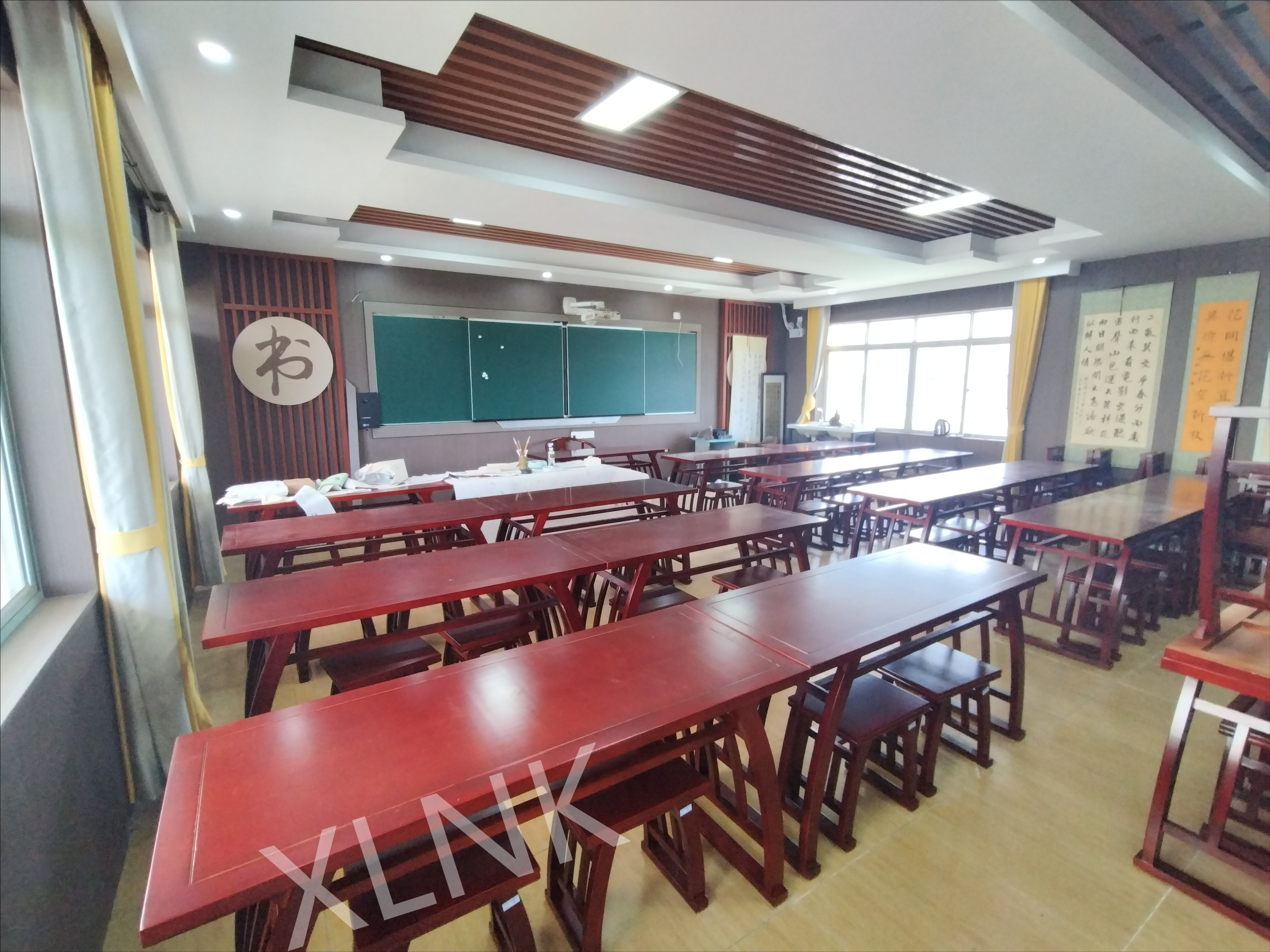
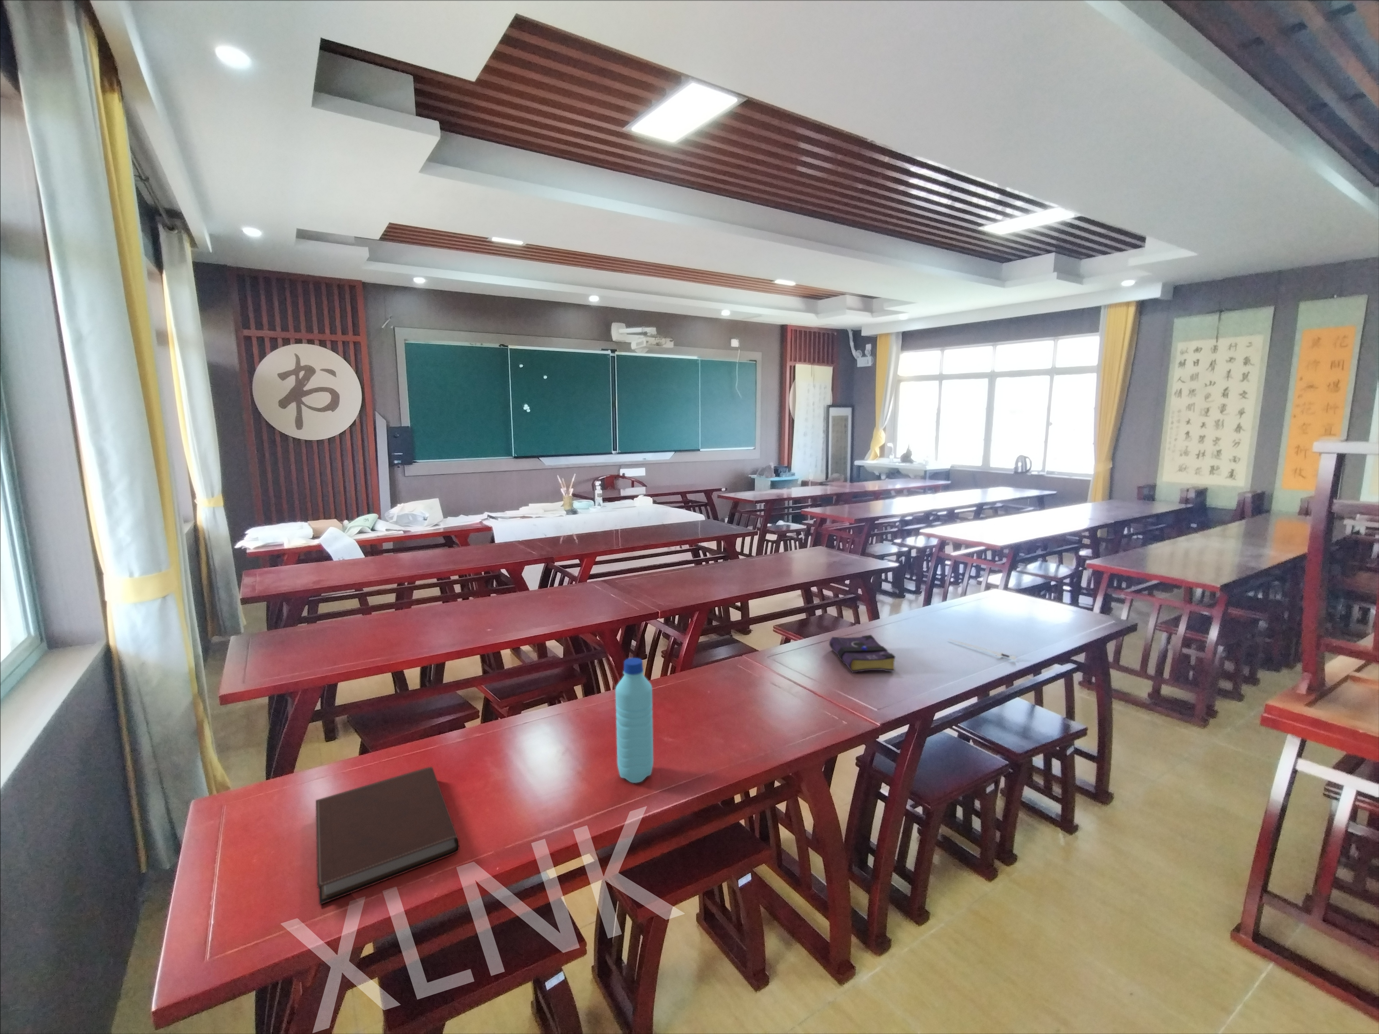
+ water bottle [616,657,654,783]
+ book [828,634,896,673]
+ notebook [315,767,460,906]
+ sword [948,639,1016,660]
